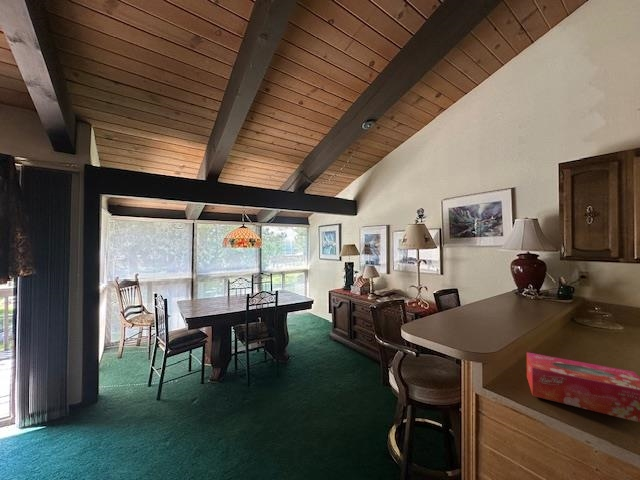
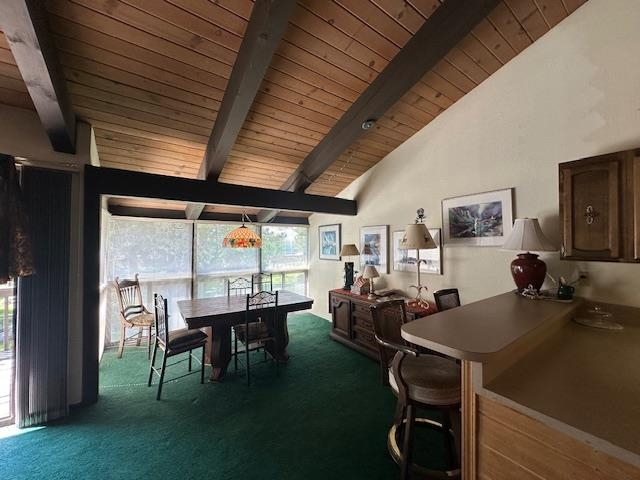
- tissue box [526,351,640,423]
